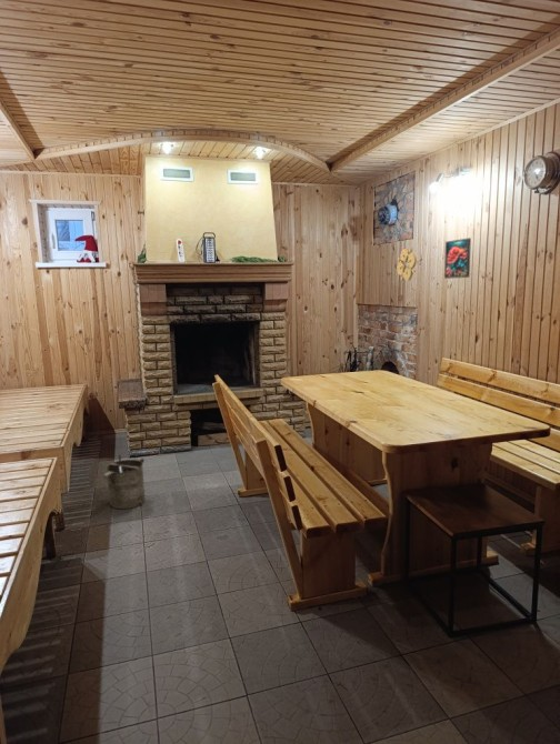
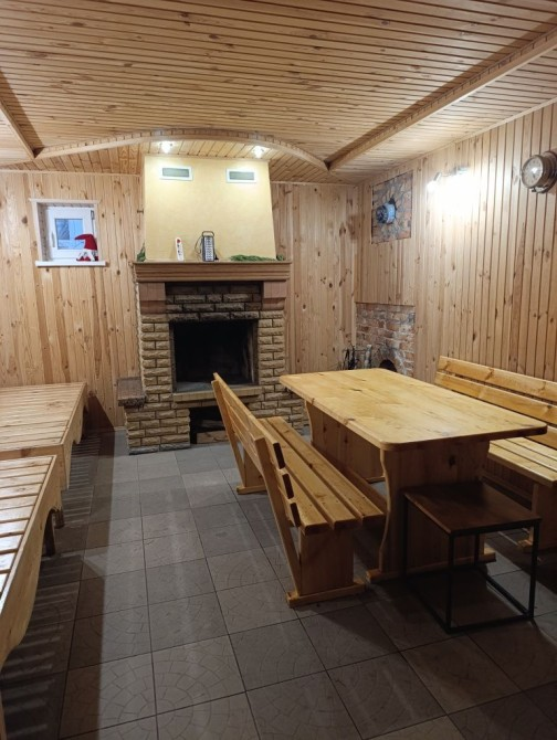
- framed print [443,237,472,280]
- wall ornament [396,247,418,282]
- bucket [102,453,147,510]
